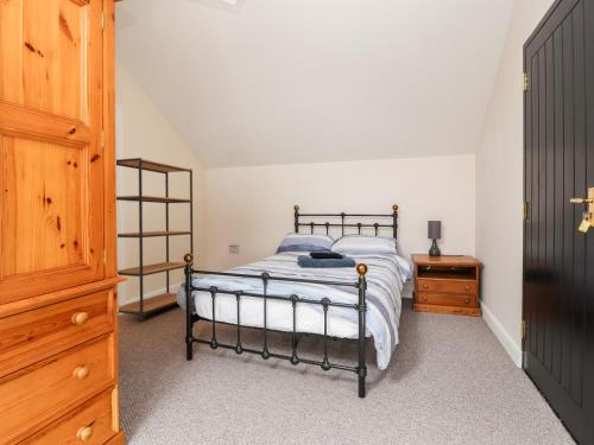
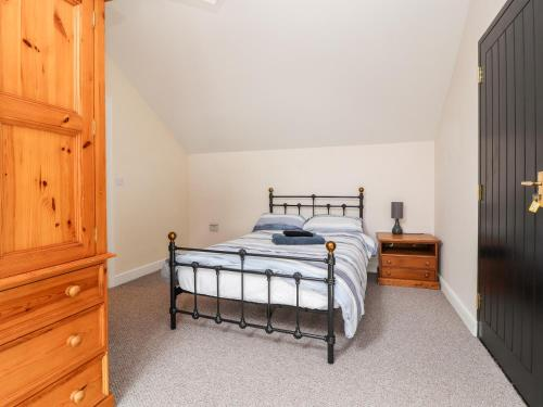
- bookshelf [115,157,195,323]
